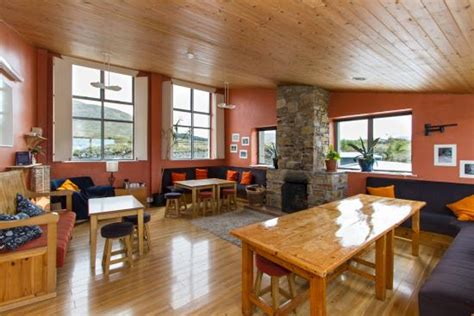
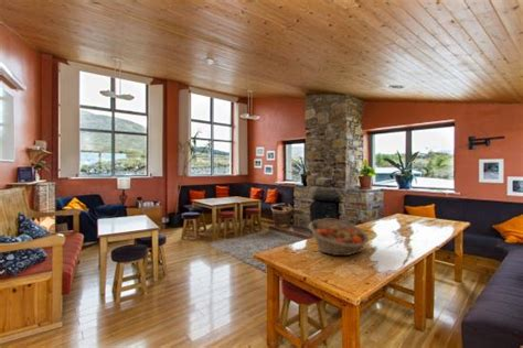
+ fruit basket [308,218,370,257]
